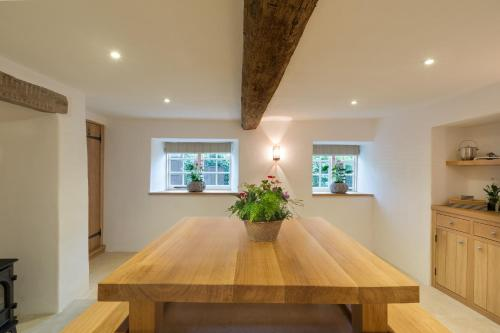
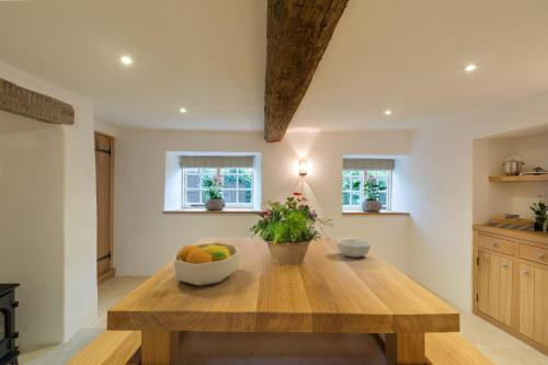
+ fruit bowl [173,241,241,287]
+ cereal bowl [336,238,372,259]
